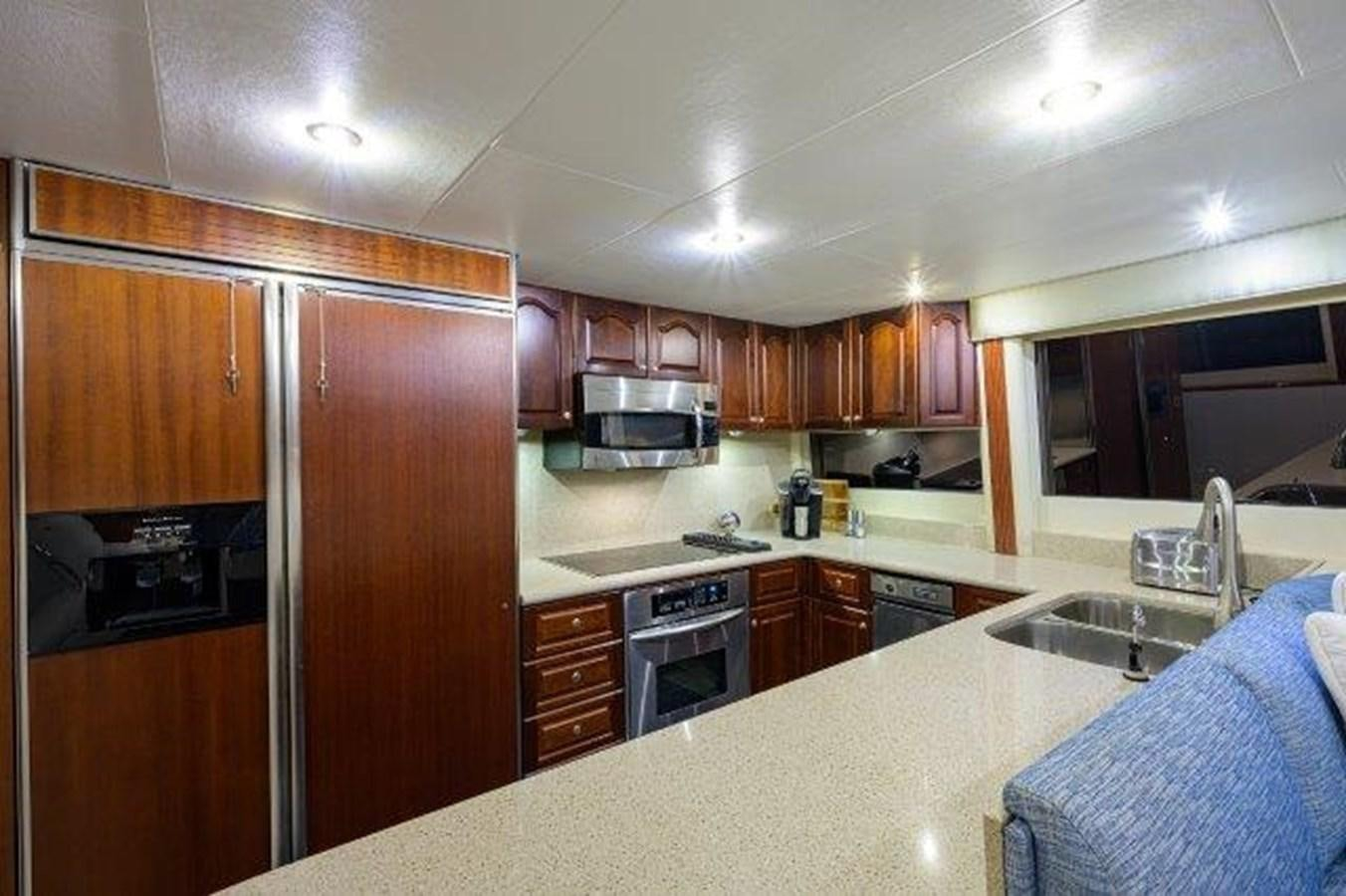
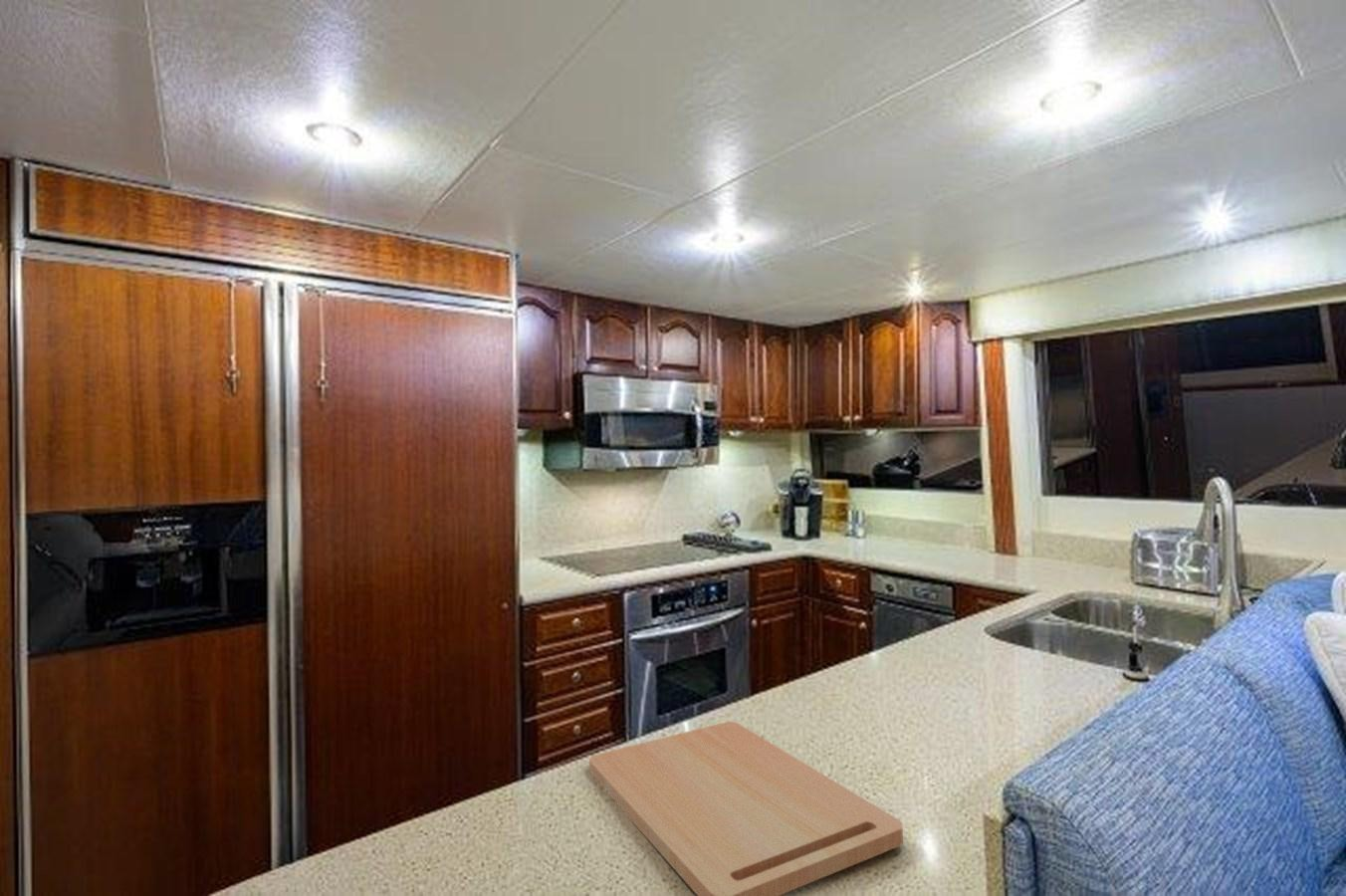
+ cutting board [588,721,904,896]
